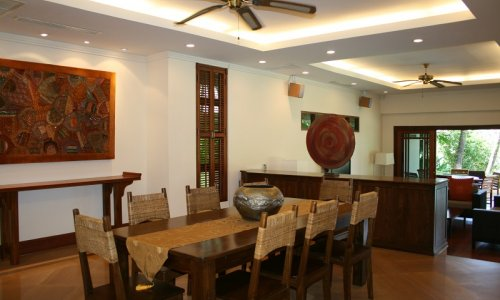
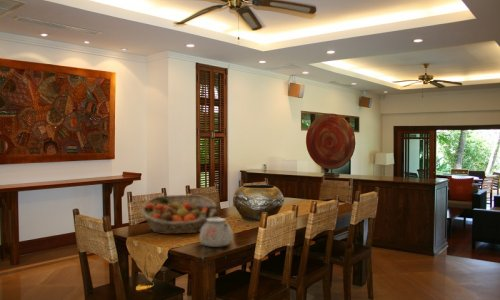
+ kettle [199,206,234,248]
+ fruit basket [140,194,218,235]
